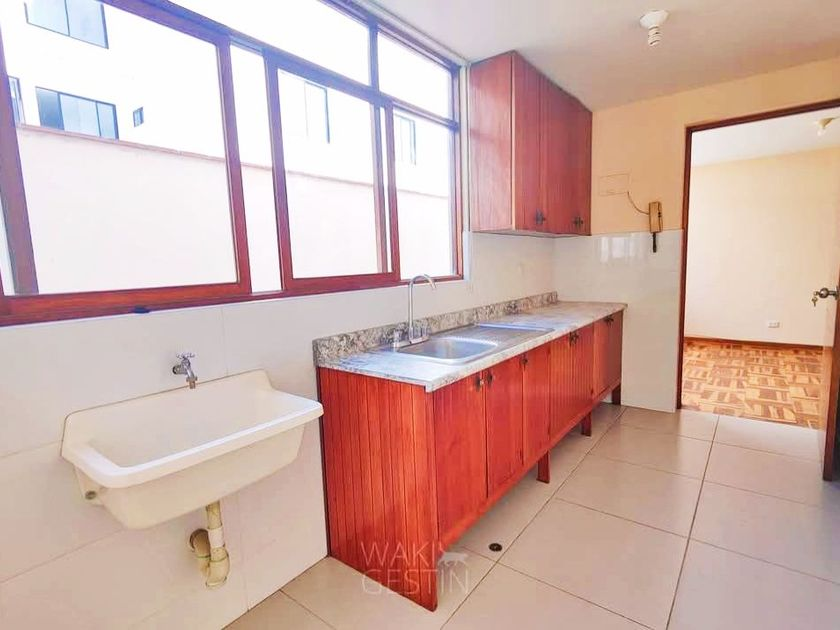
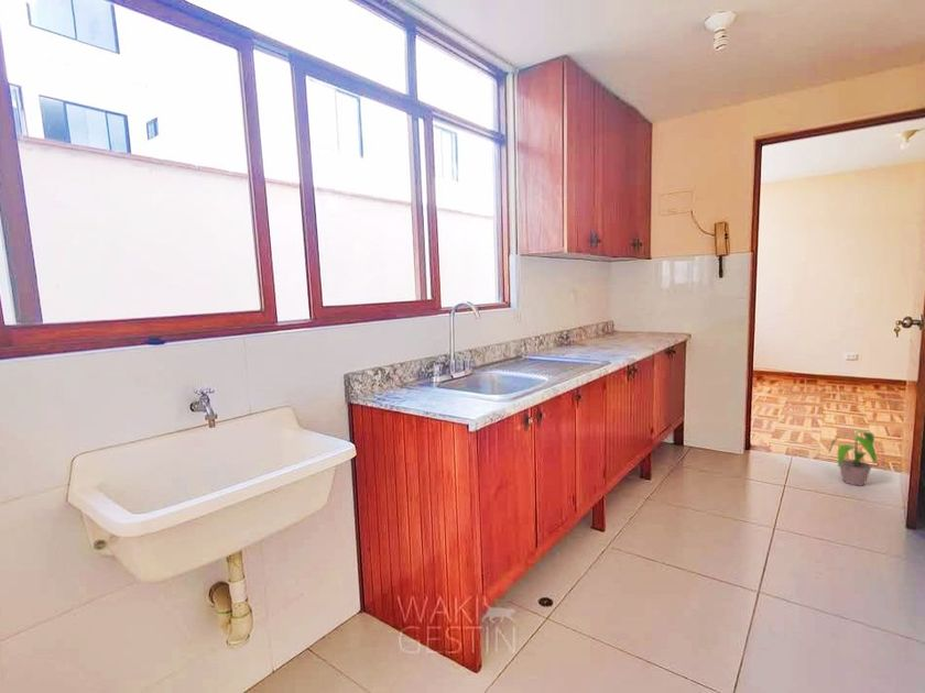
+ potted plant [828,429,878,487]
